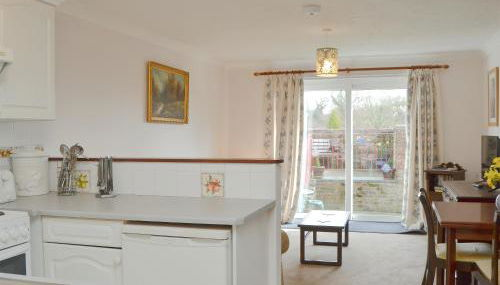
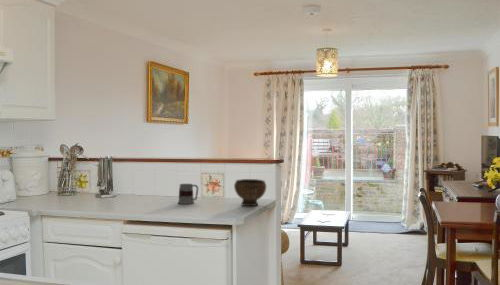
+ mug [177,183,199,205]
+ bowl [233,178,267,207]
